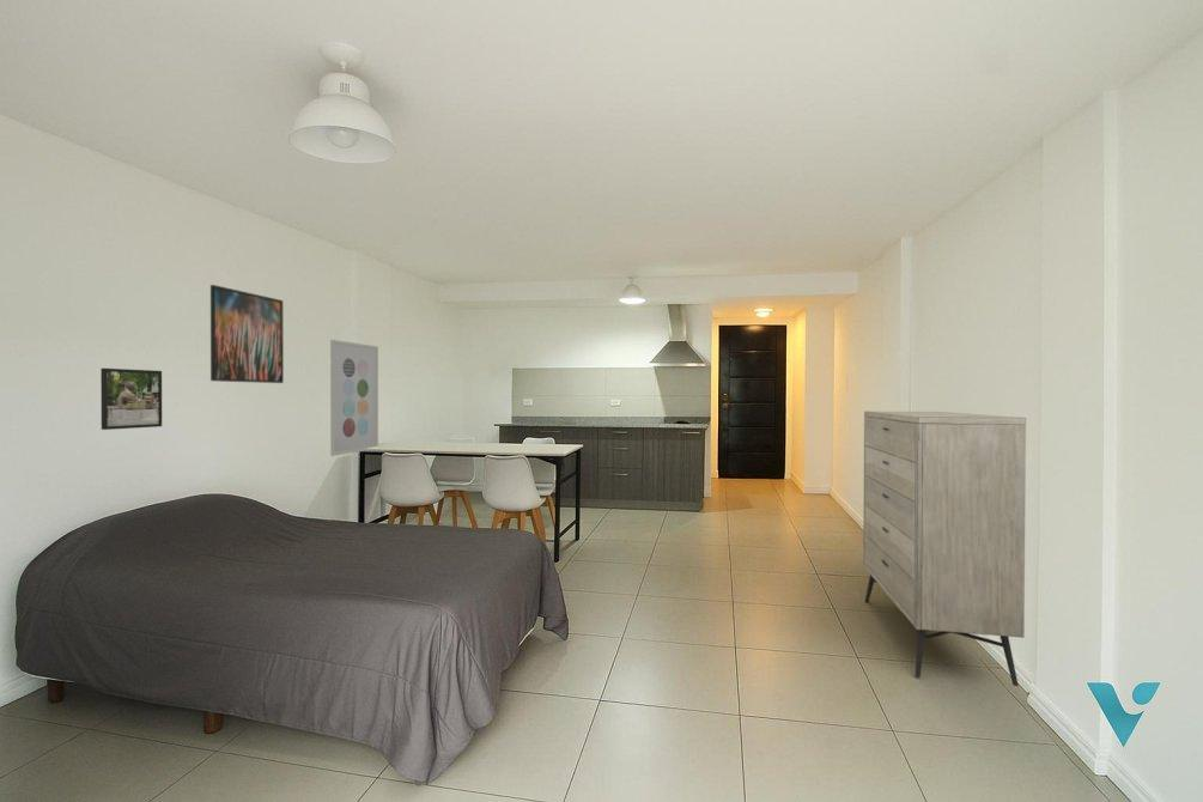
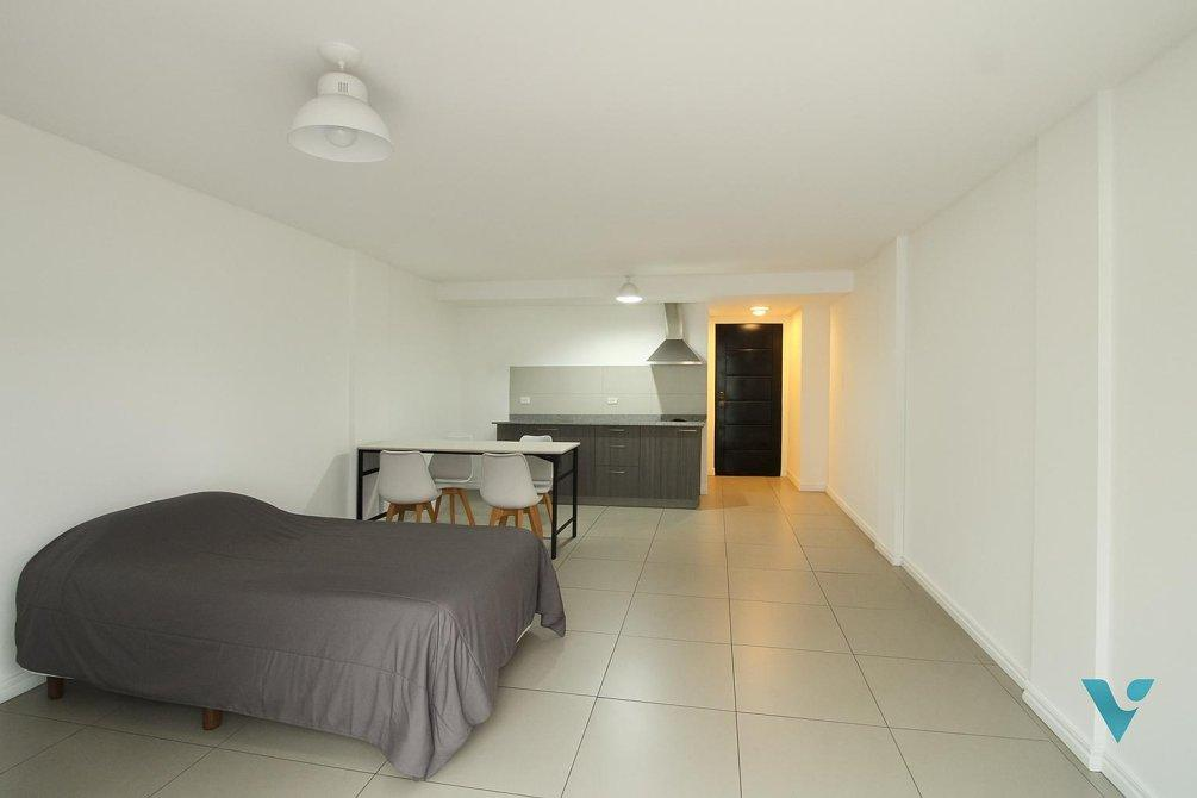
- wall art [329,339,379,457]
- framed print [209,284,285,384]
- dresser [862,411,1027,687]
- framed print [99,367,163,431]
